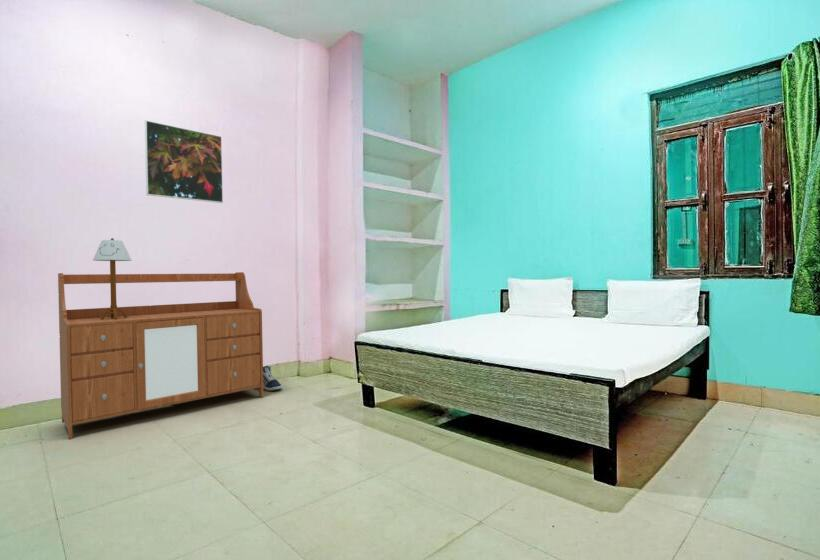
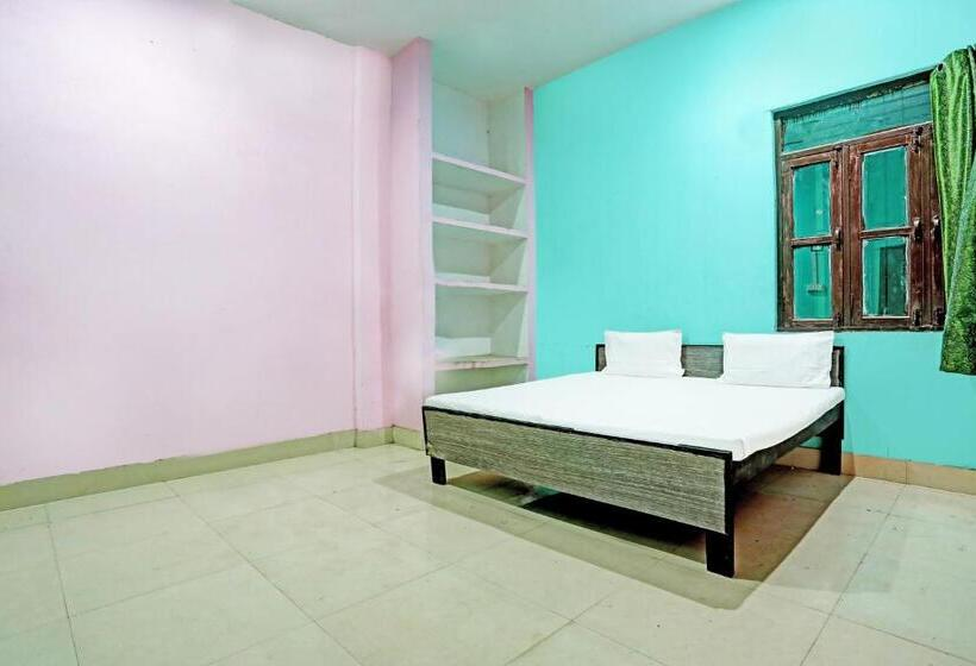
- sideboard [57,271,265,440]
- sneaker [263,365,283,392]
- table lamp [92,237,133,319]
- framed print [144,119,224,204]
